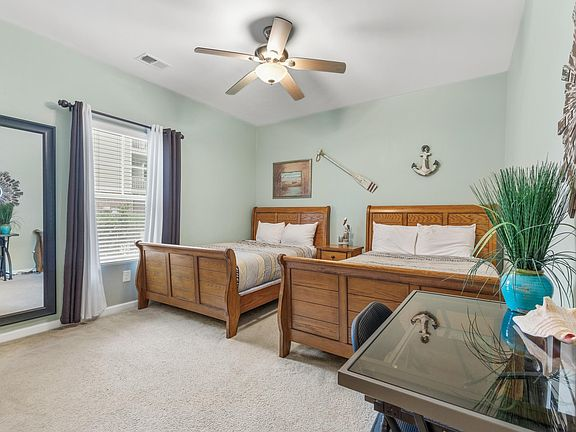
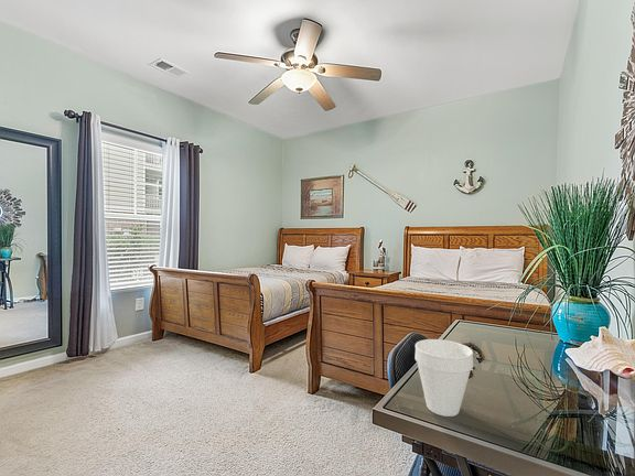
+ cup [413,338,474,418]
